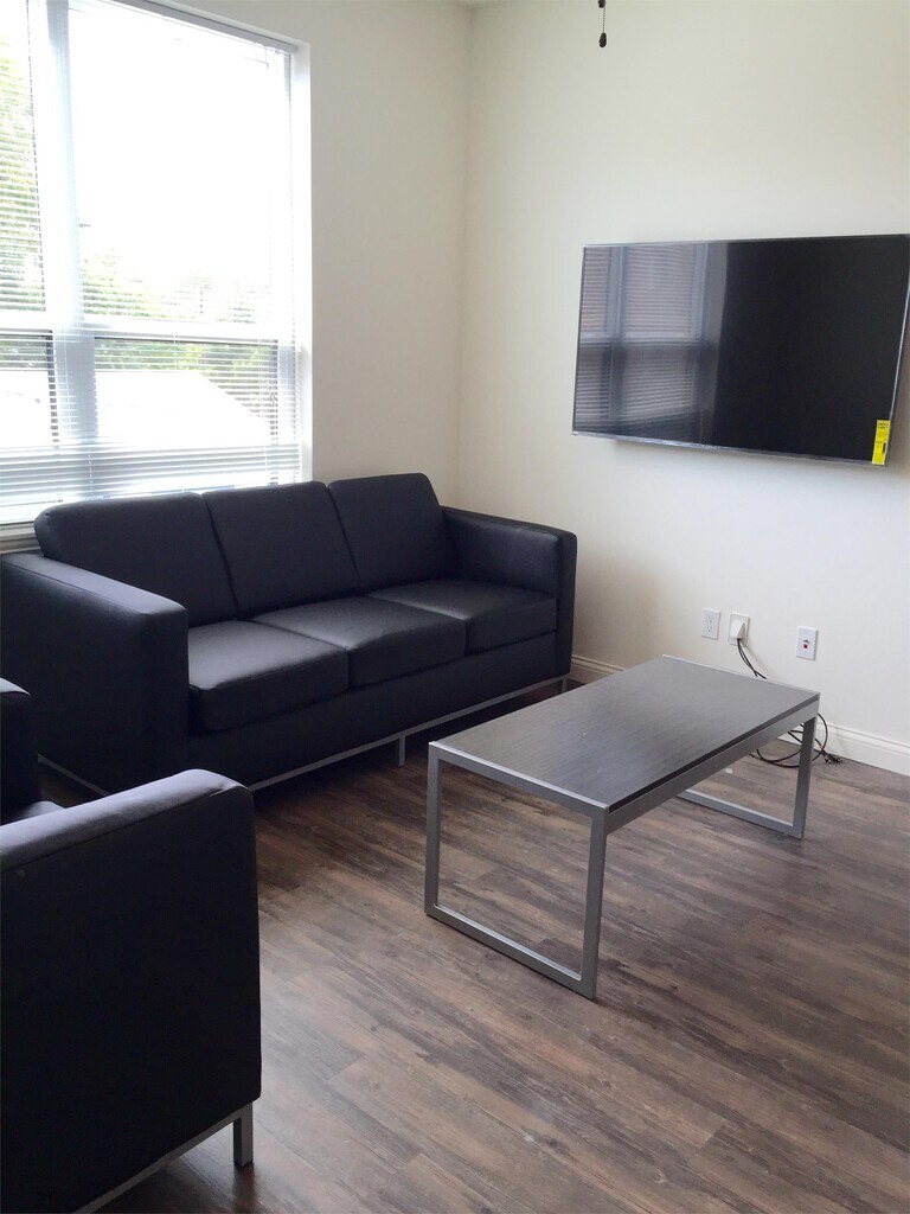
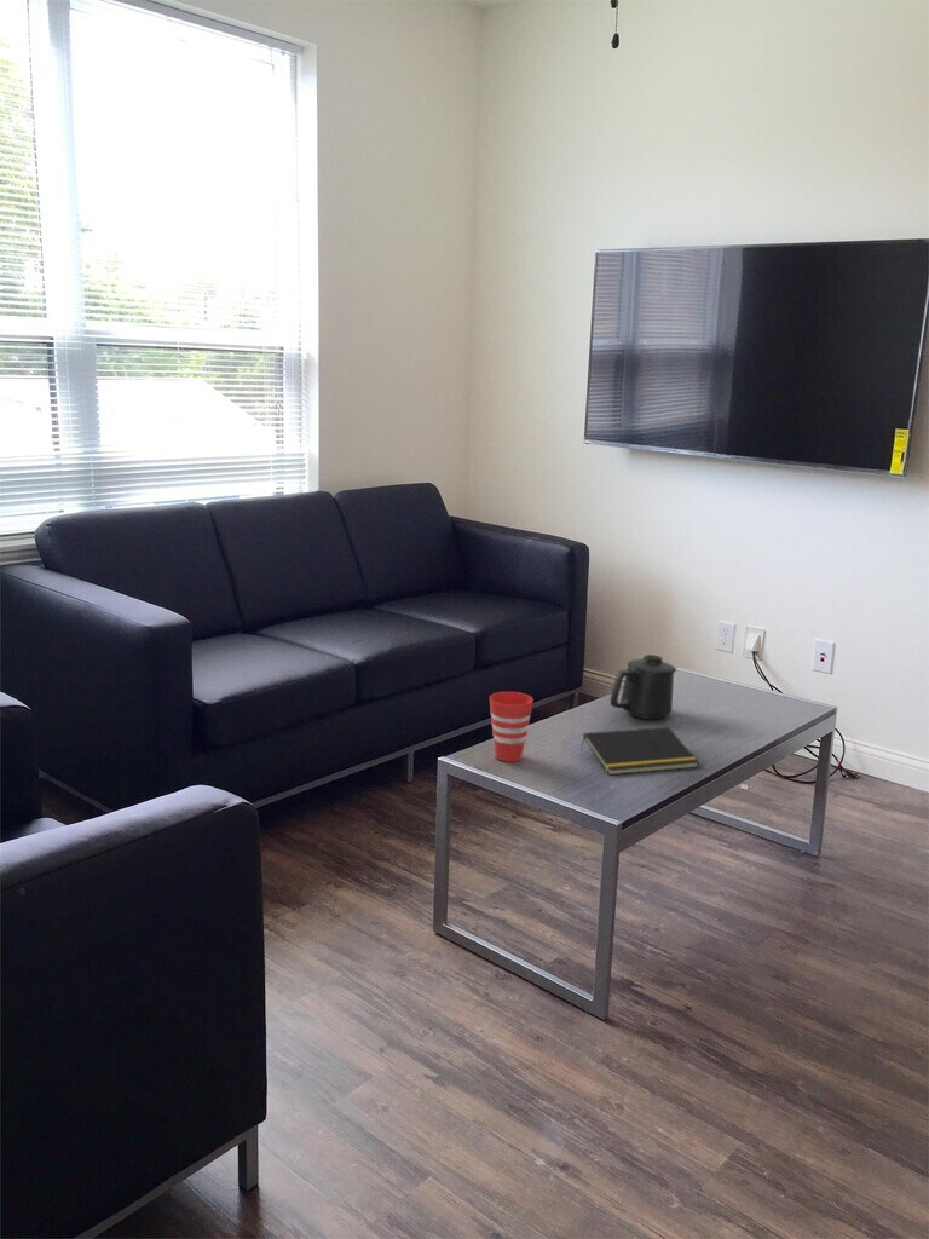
+ mug [608,653,677,720]
+ notepad [579,726,699,776]
+ cup [489,691,533,763]
